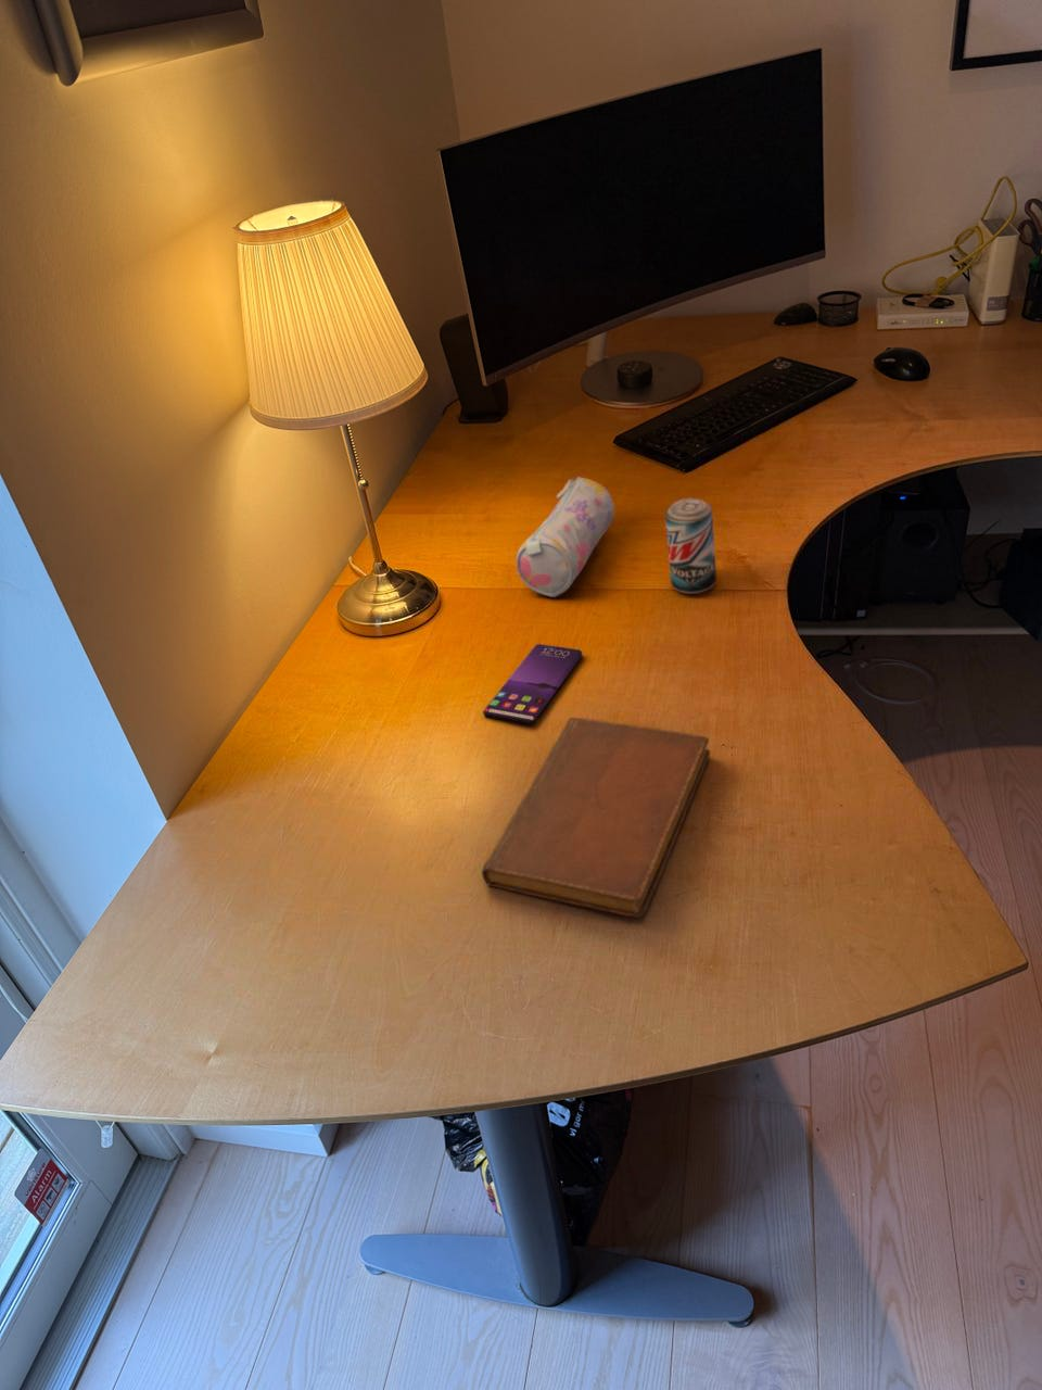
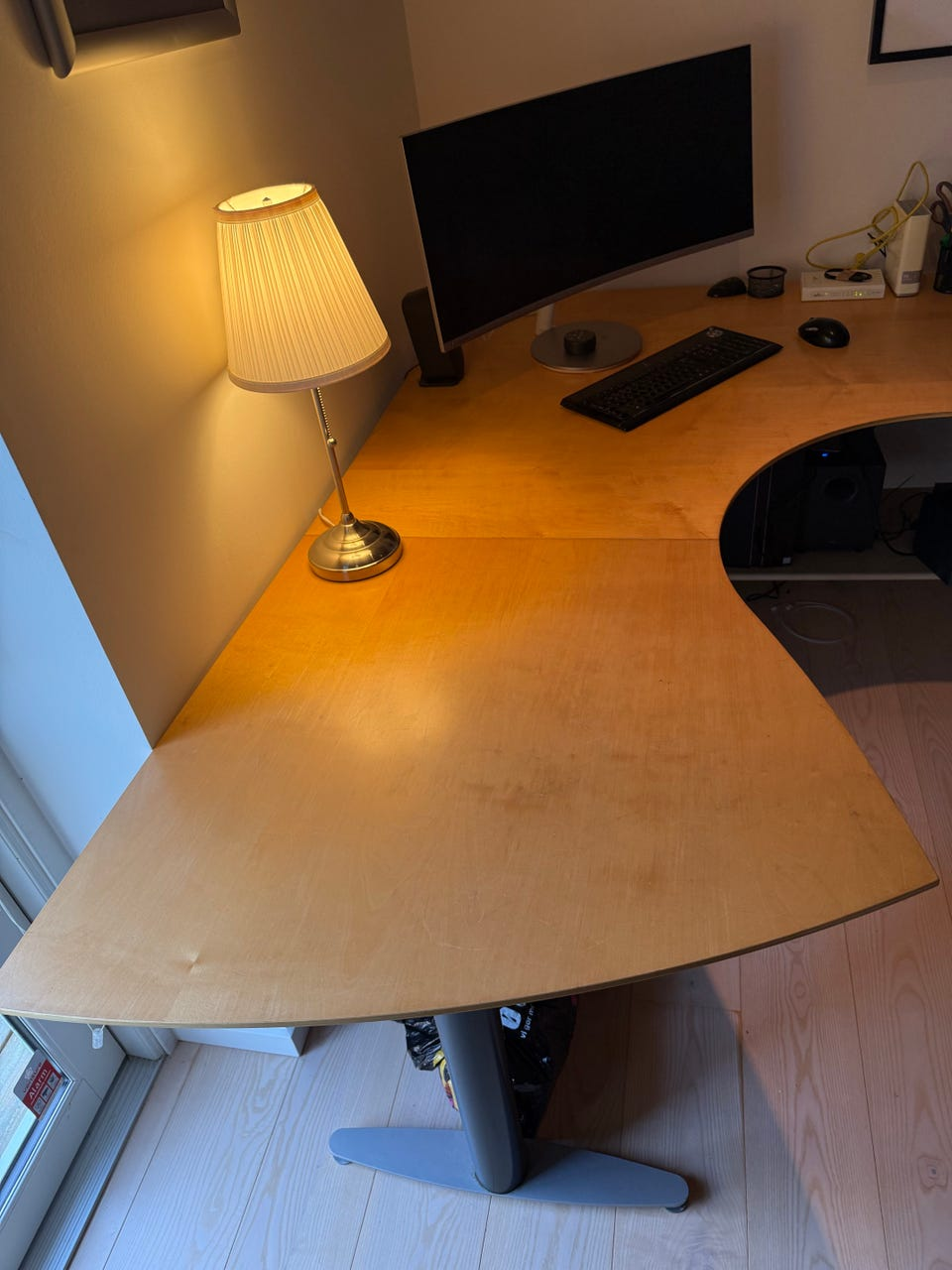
- notebook [481,717,711,918]
- beer can [664,497,717,595]
- pencil case [516,476,615,599]
- smartphone [482,642,583,725]
